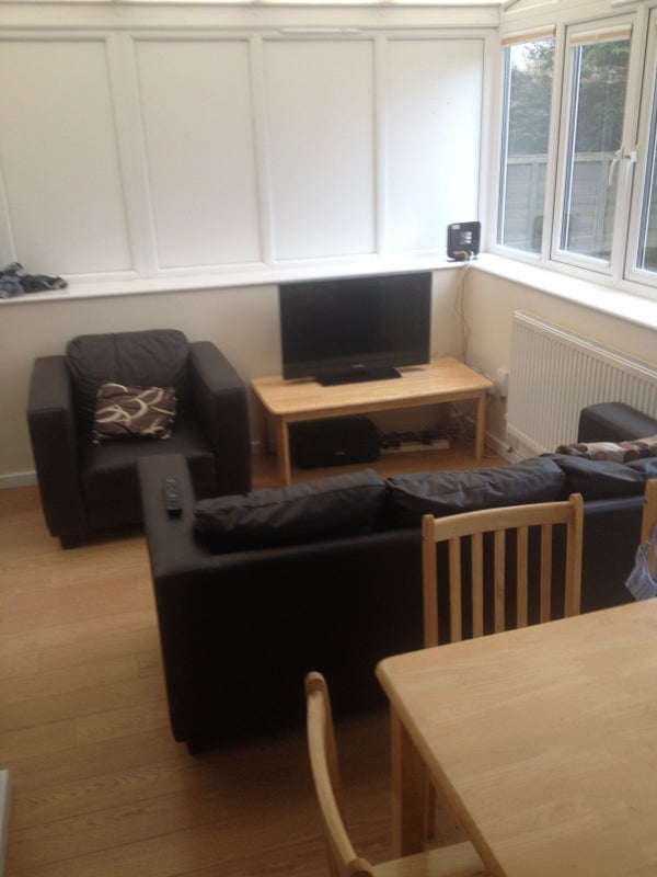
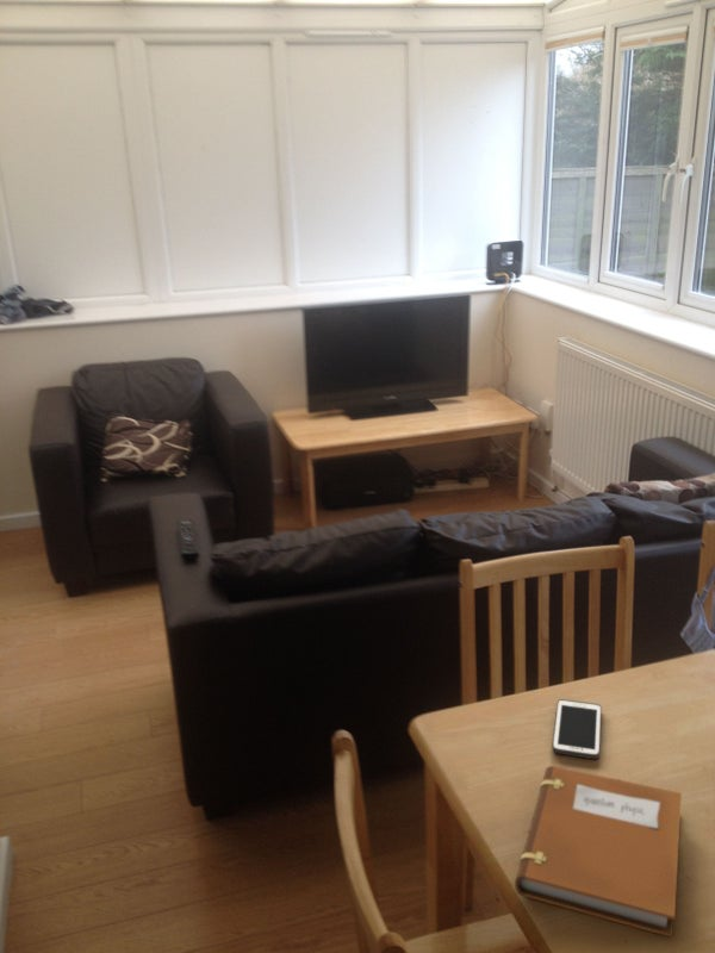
+ cell phone [552,698,603,760]
+ notebook [514,765,683,939]
